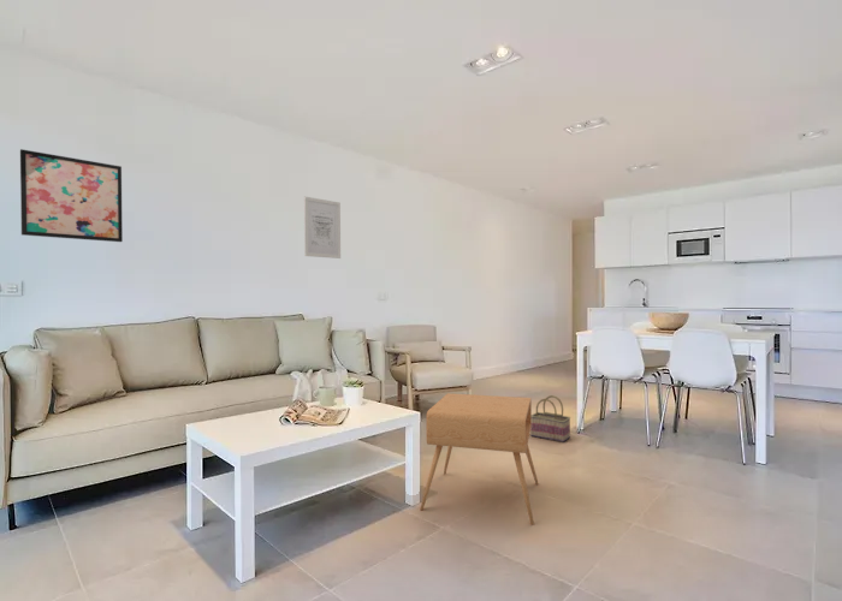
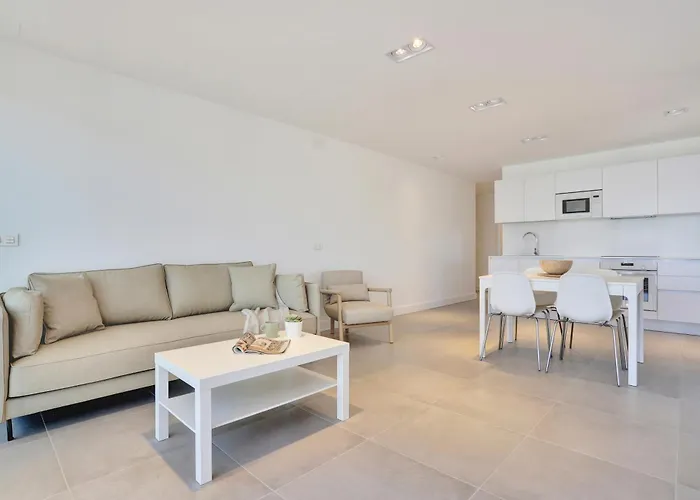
- basket [529,394,571,444]
- side table [420,392,540,526]
- wall art [303,196,342,260]
- wall art [19,148,124,243]
